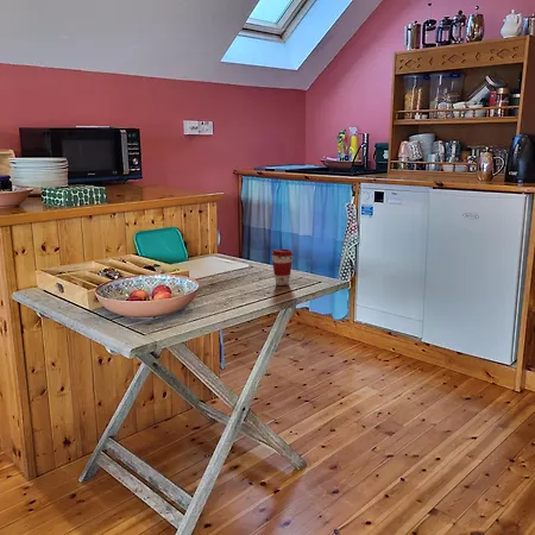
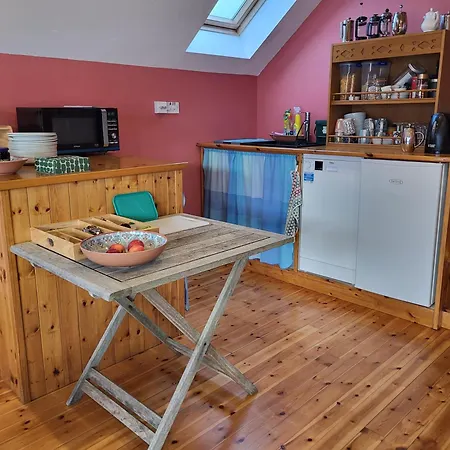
- coffee cup [270,248,294,287]
